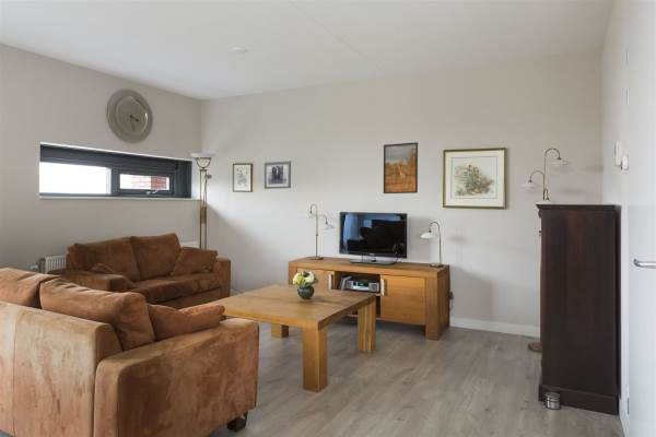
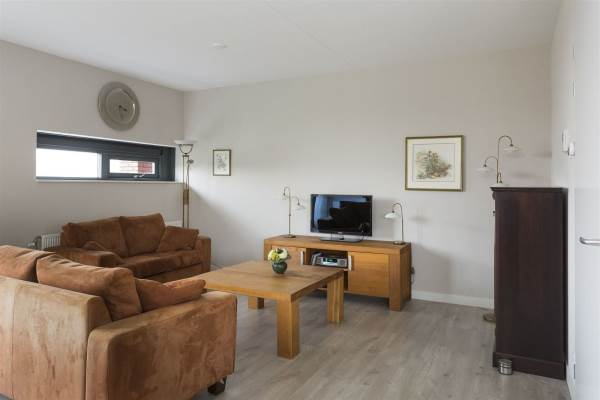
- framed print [383,141,419,194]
- wall art [263,160,292,190]
